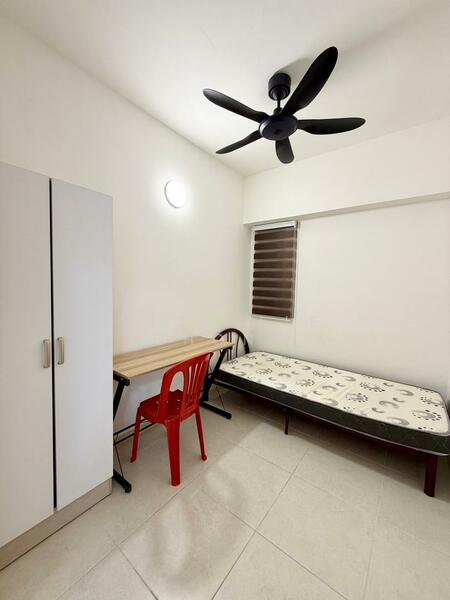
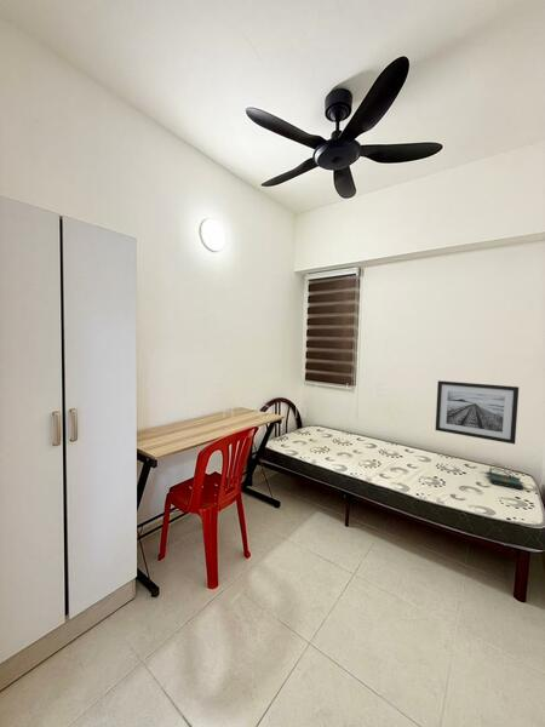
+ tote bag [486,463,524,491]
+ wall art [435,379,520,445]
